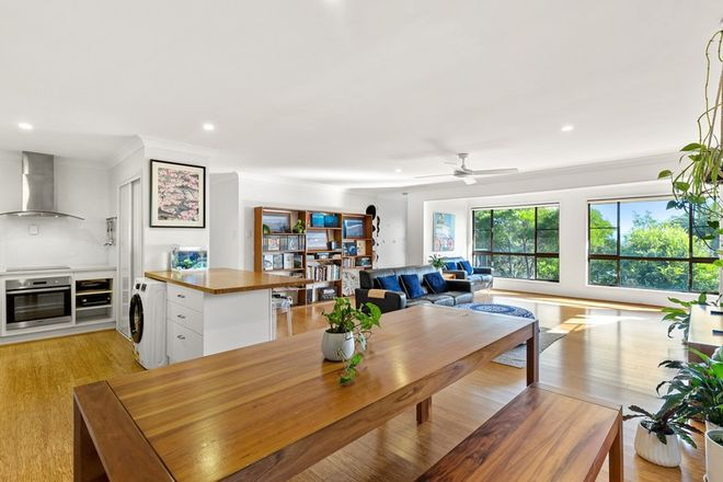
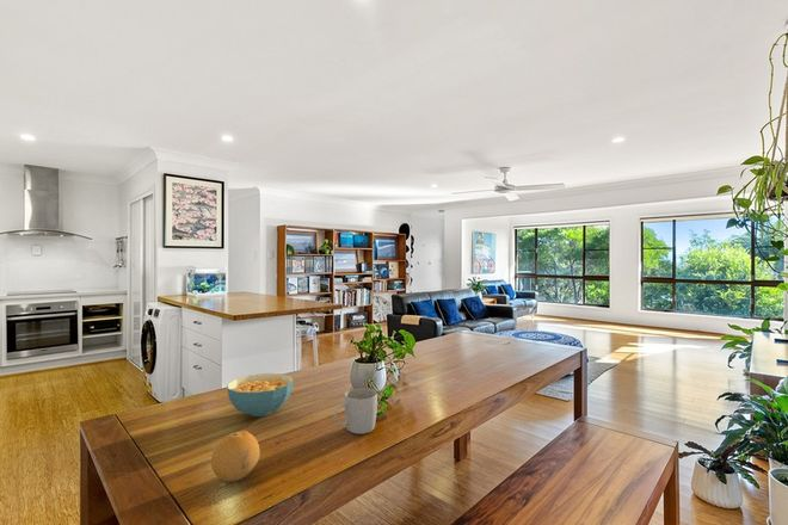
+ mug [333,388,378,436]
+ fruit [210,430,261,483]
+ cereal bowl [226,372,295,418]
